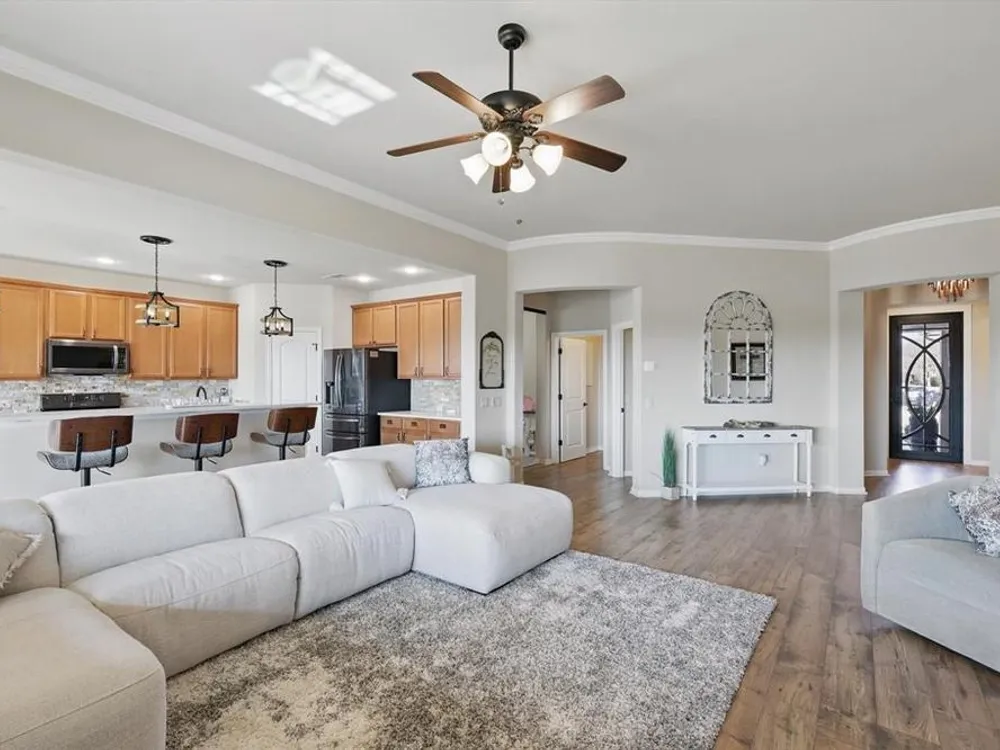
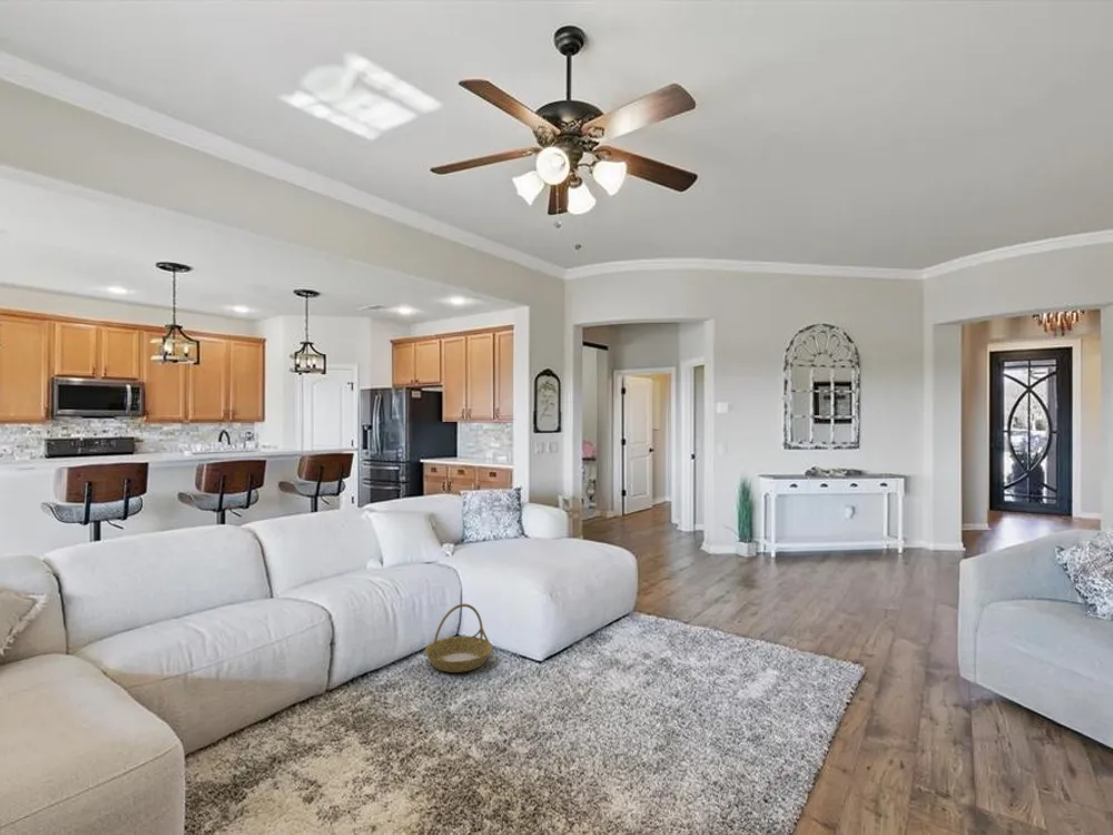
+ basket [424,602,493,674]
